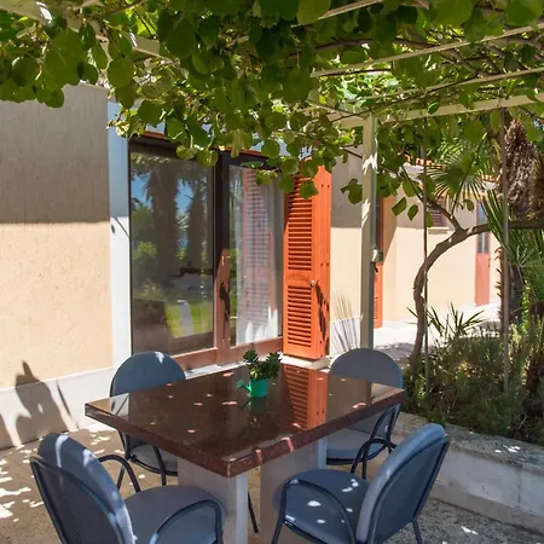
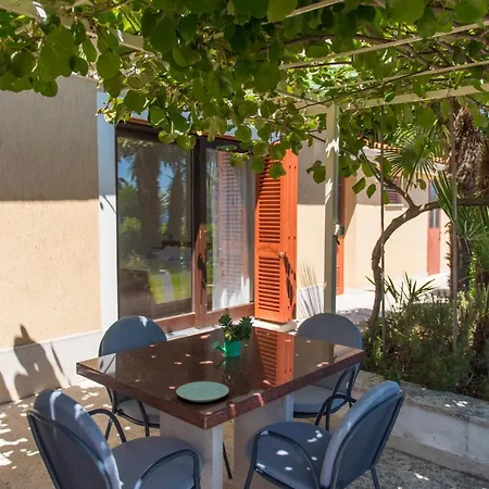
+ plate [175,380,229,403]
